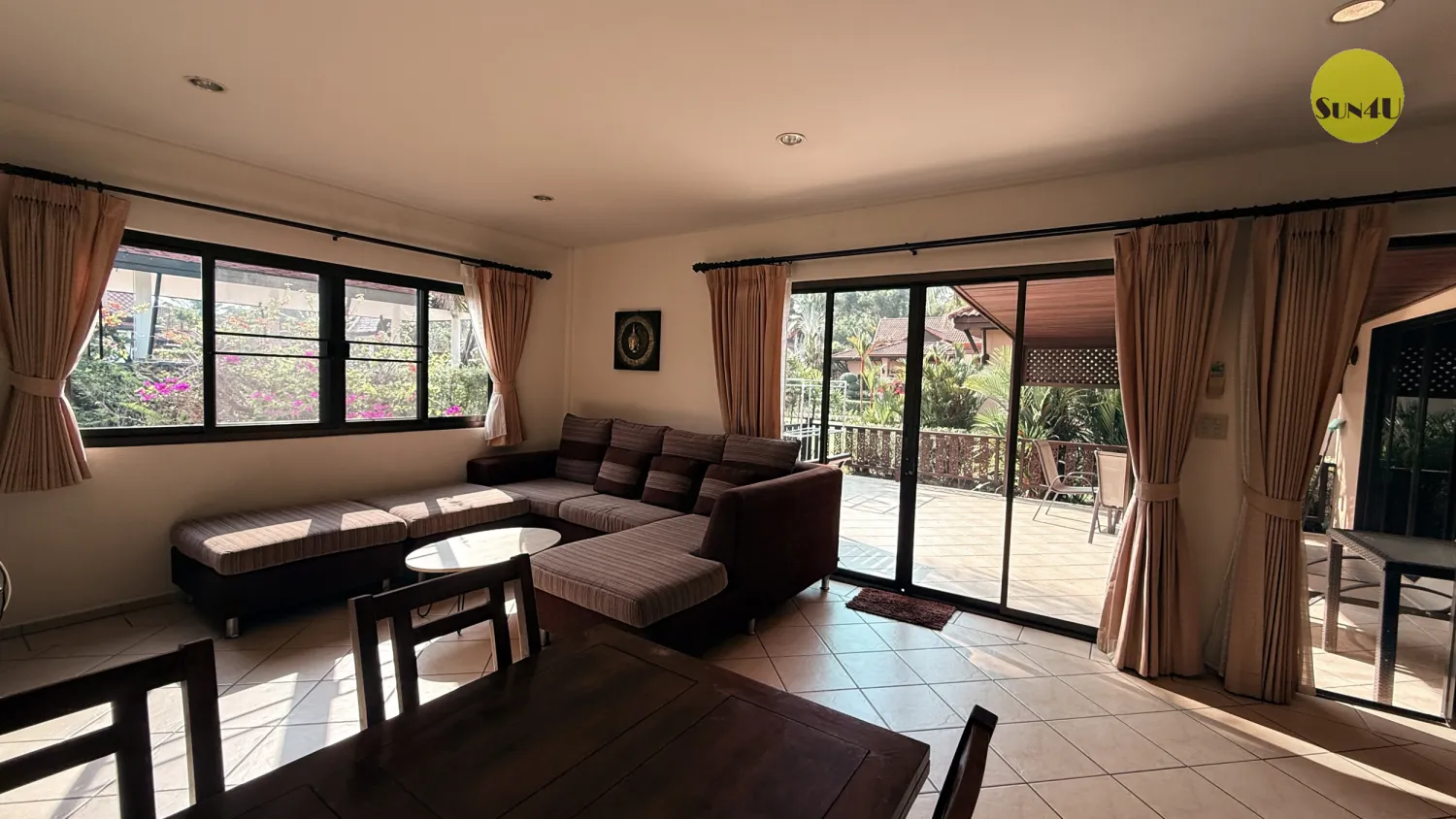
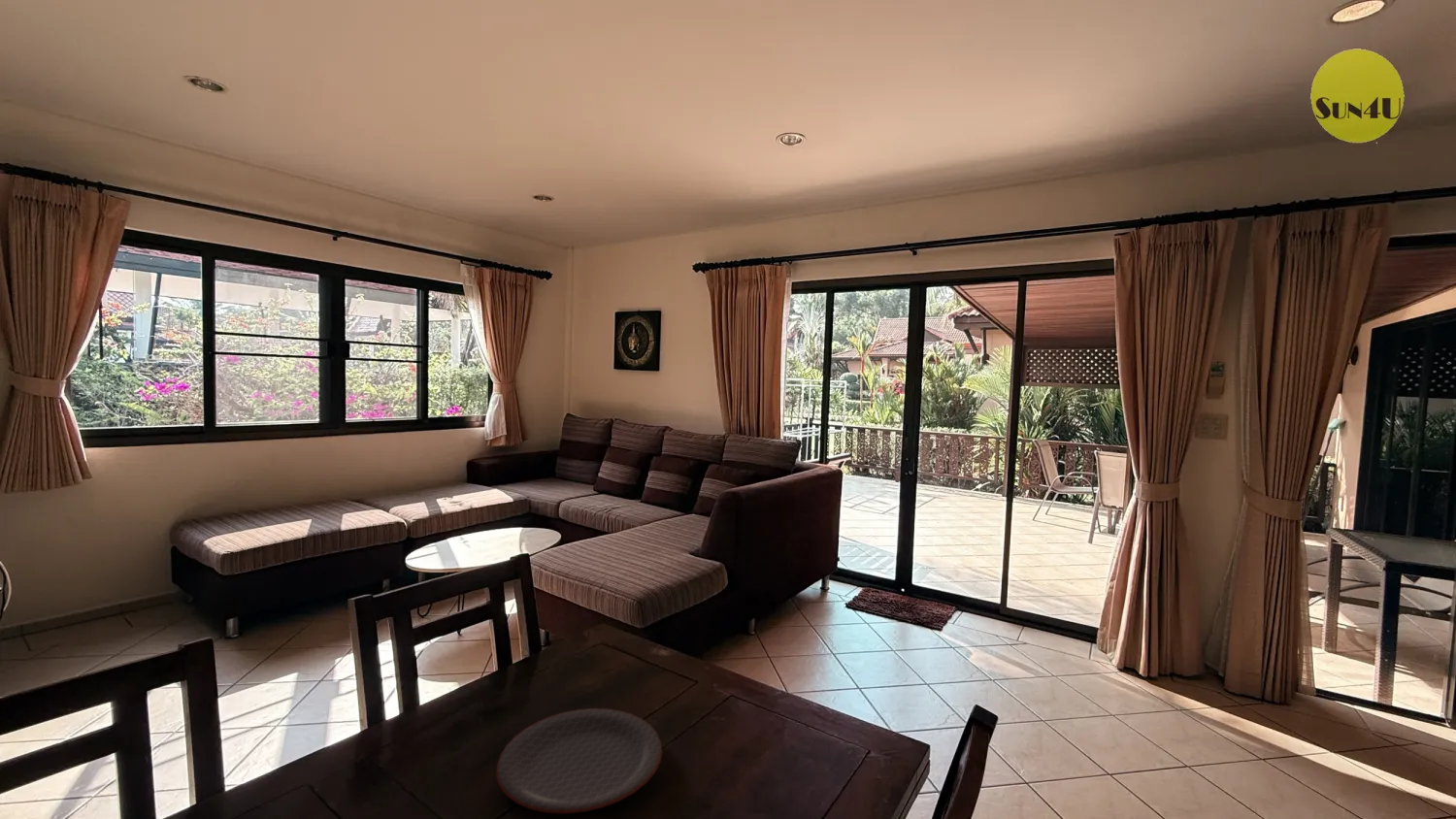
+ plate [496,707,663,815]
